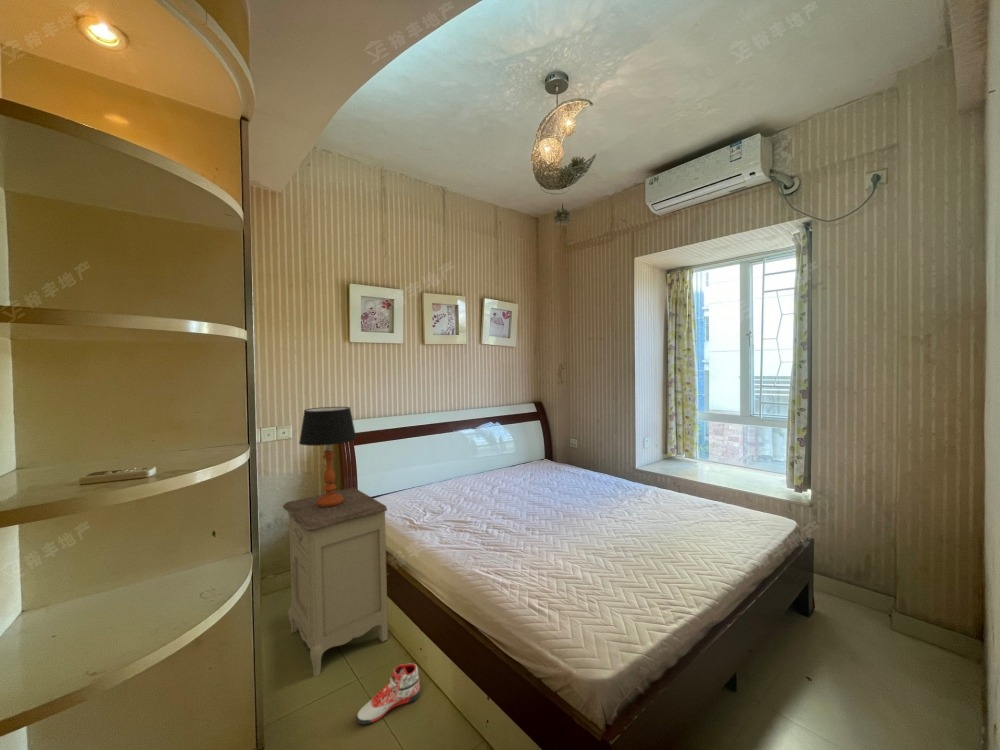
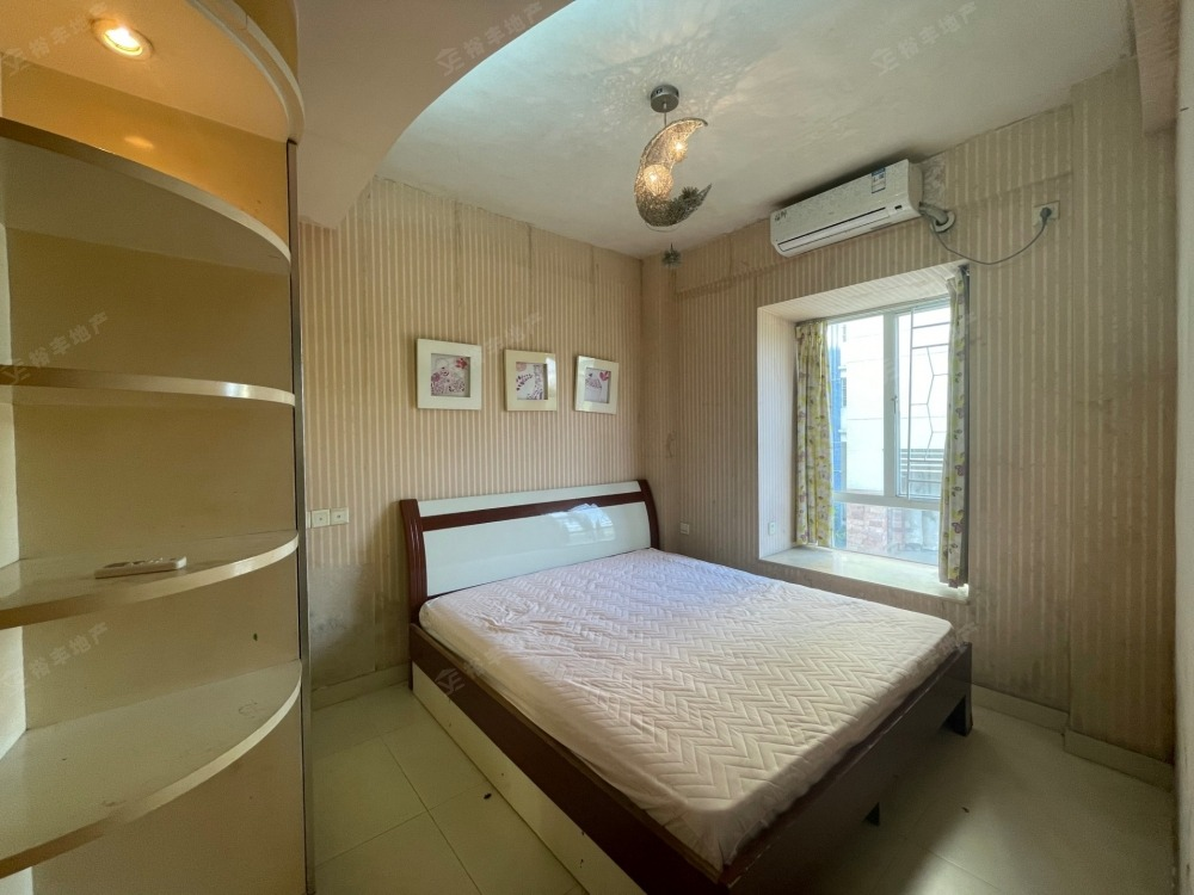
- nightstand [277,486,389,678]
- sneaker [355,663,421,725]
- table lamp [298,406,357,507]
